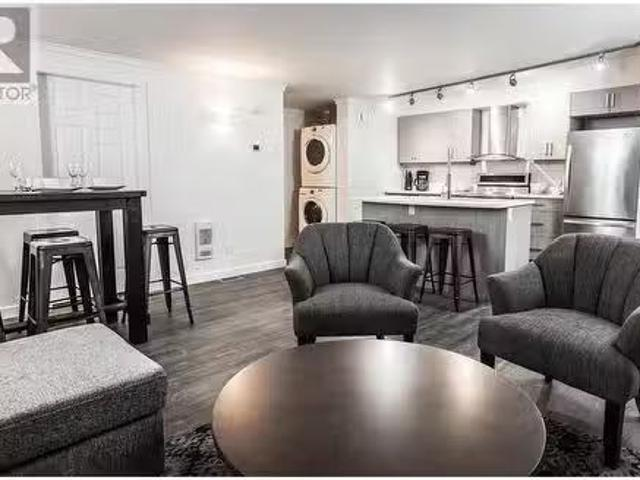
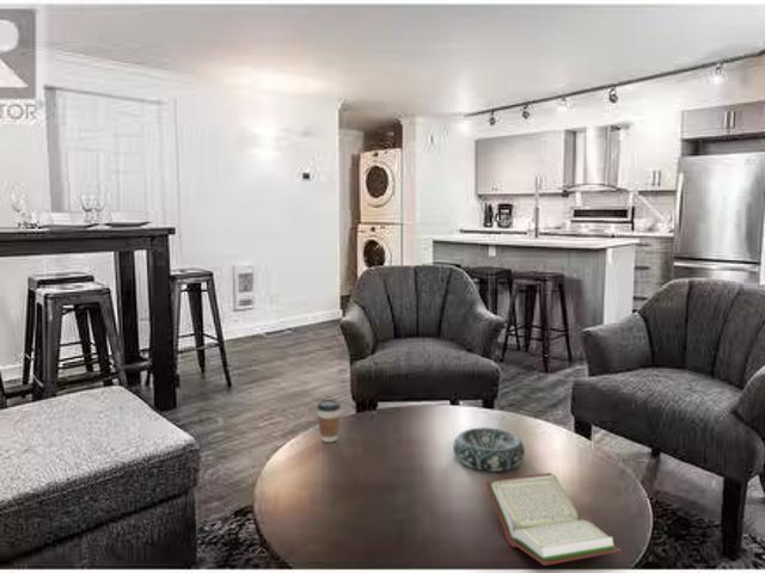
+ decorative bowl [452,426,526,473]
+ coffee cup [316,398,342,443]
+ book [484,472,623,567]
